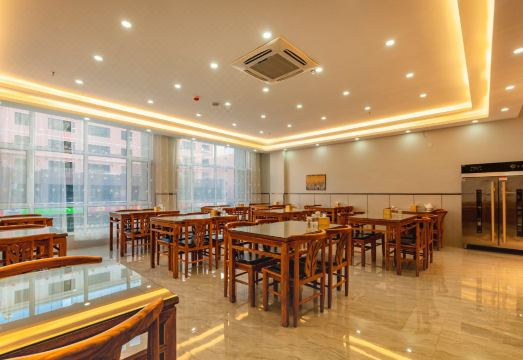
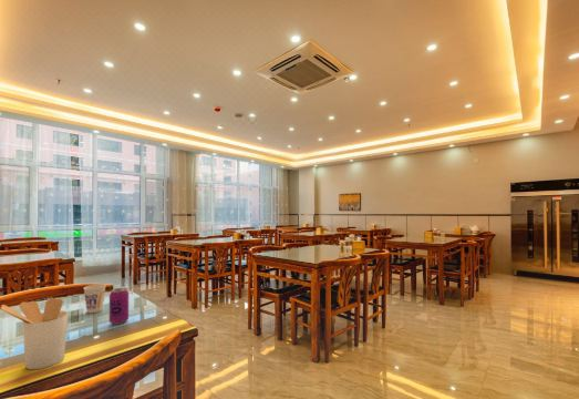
+ cup [82,284,107,314]
+ beverage can [108,287,130,326]
+ utensil holder [0,297,70,370]
